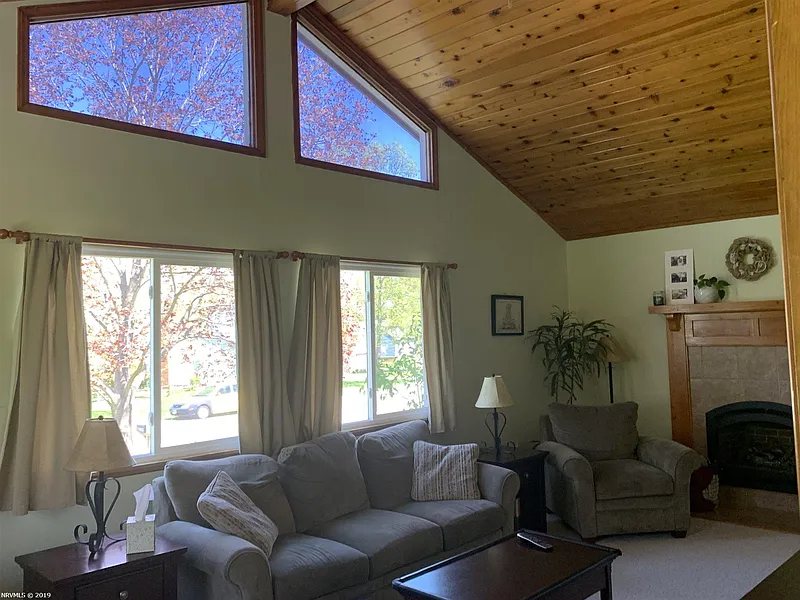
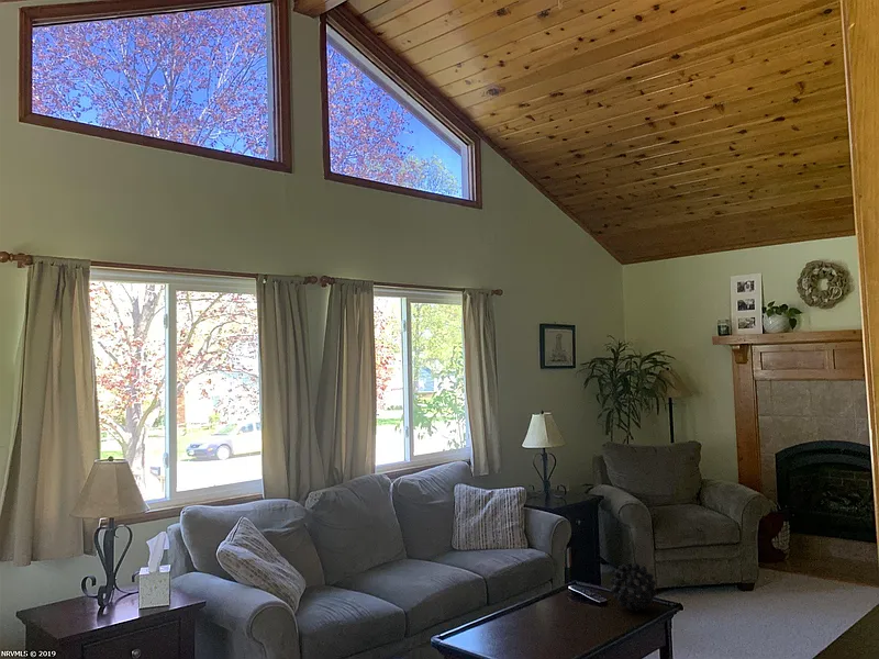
+ decorative ball [609,561,658,612]
